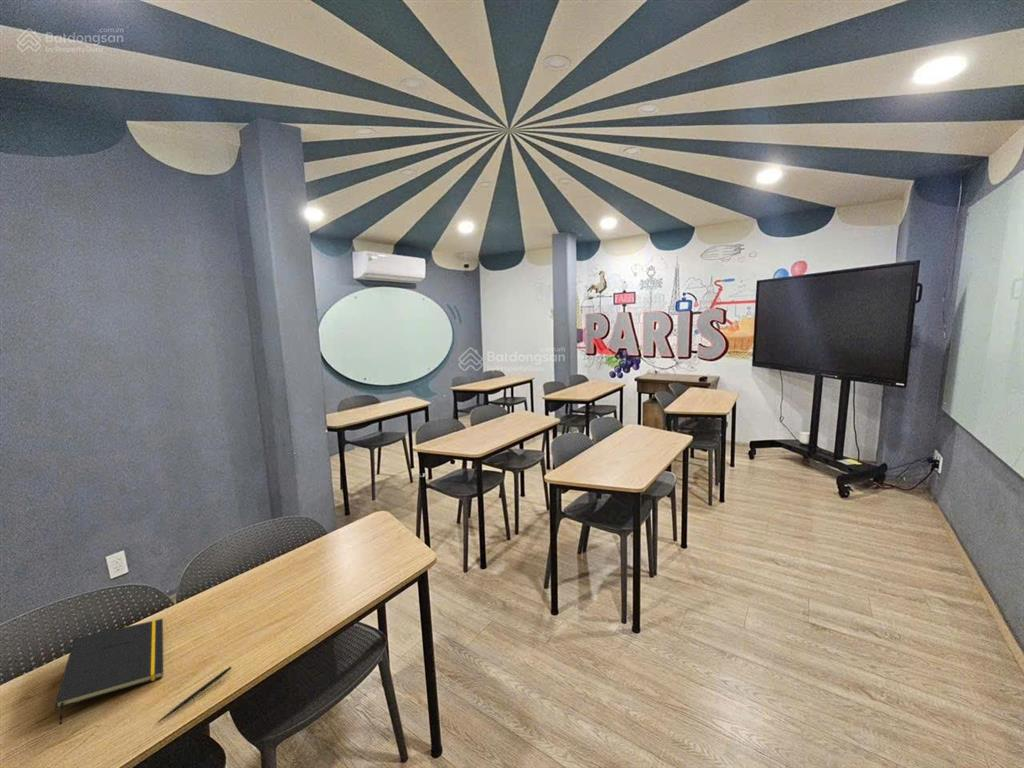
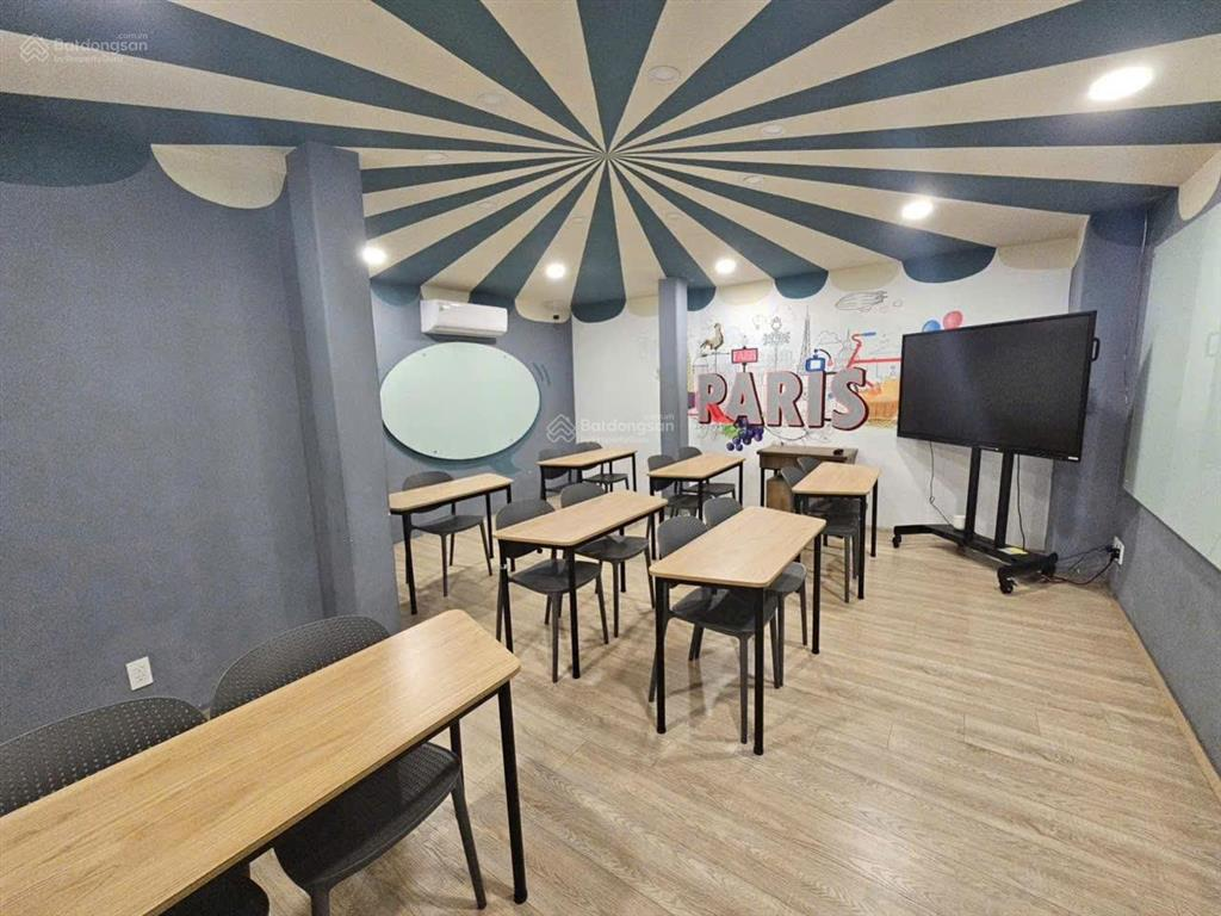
- notepad [54,618,164,726]
- pen [156,666,233,724]
